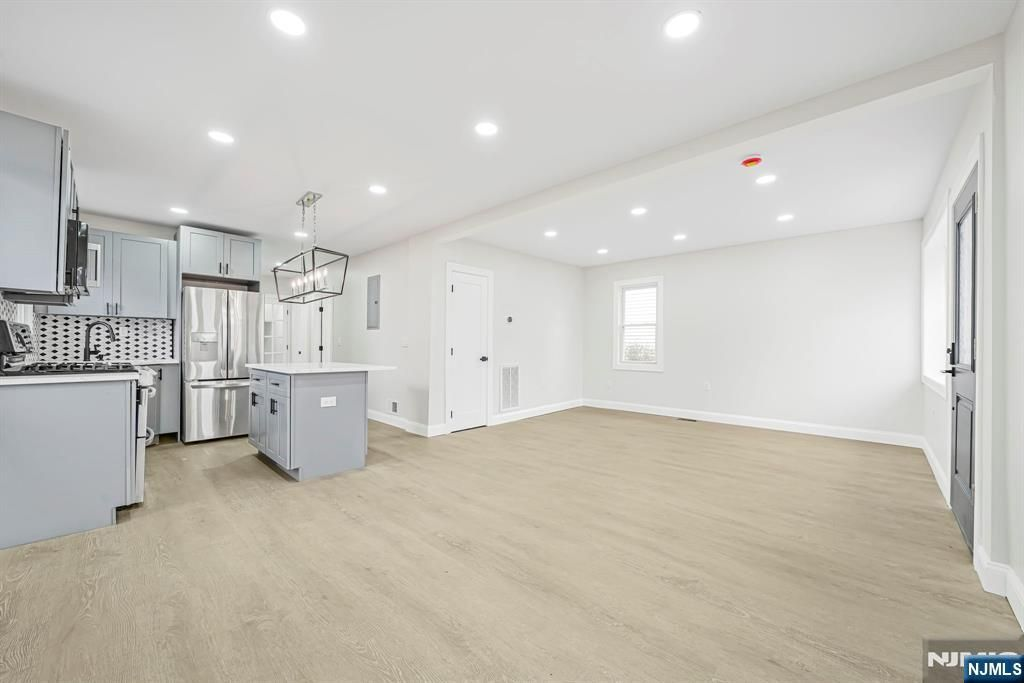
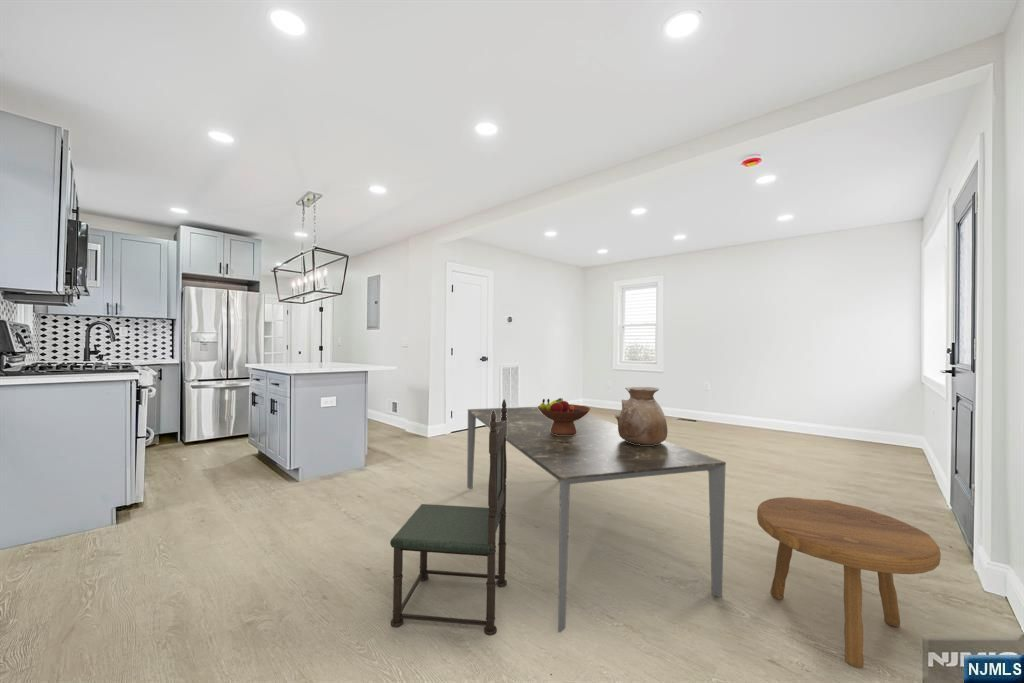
+ dining table [466,406,727,634]
+ dining chair [389,398,508,637]
+ vase [614,386,669,445]
+ fruit bowl [537,397,591,435]
+ footstool [756,496,942,669]
